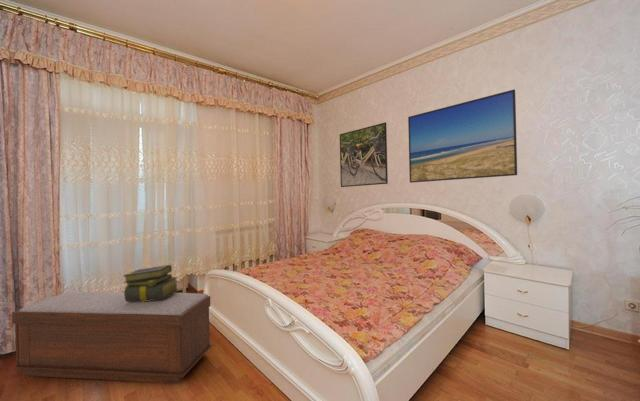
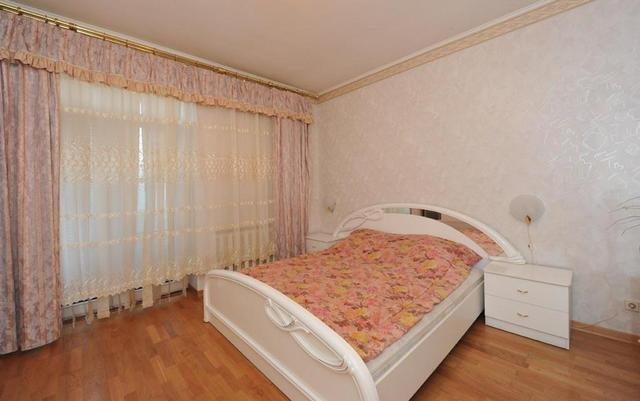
- bench [11,291,212,384]
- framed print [339,122,389,188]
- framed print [407,88,518,184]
- stack of books [122,264,180,302]
